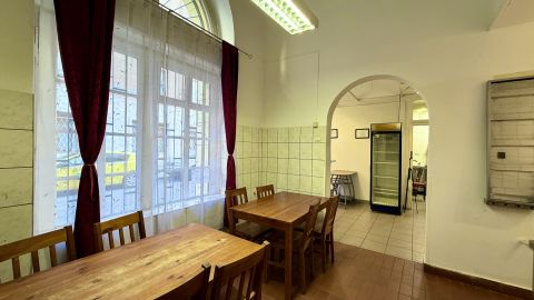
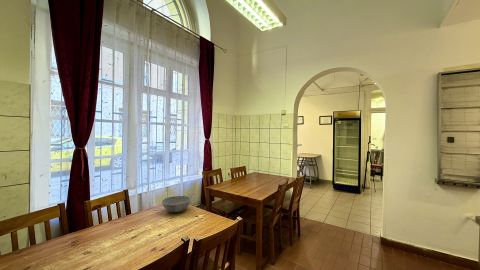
+ bowl [161,195,192,213]
